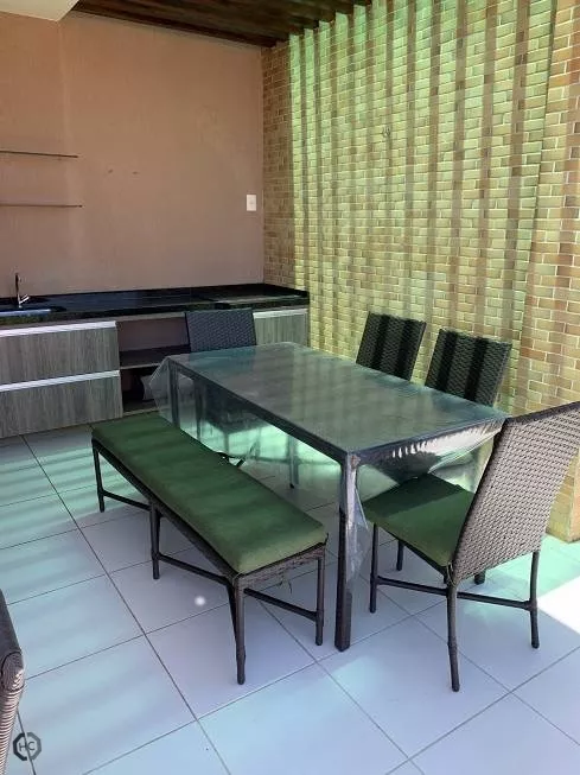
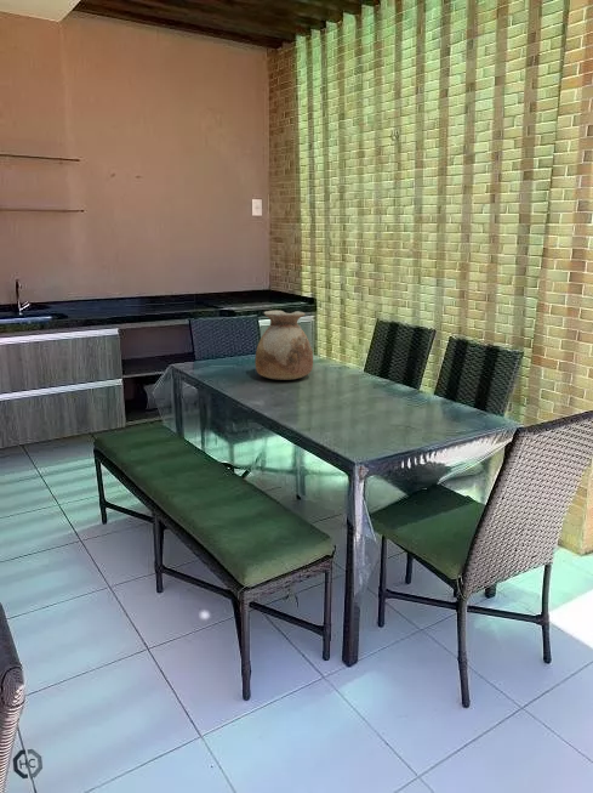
+ vase [253,310,314,381]
